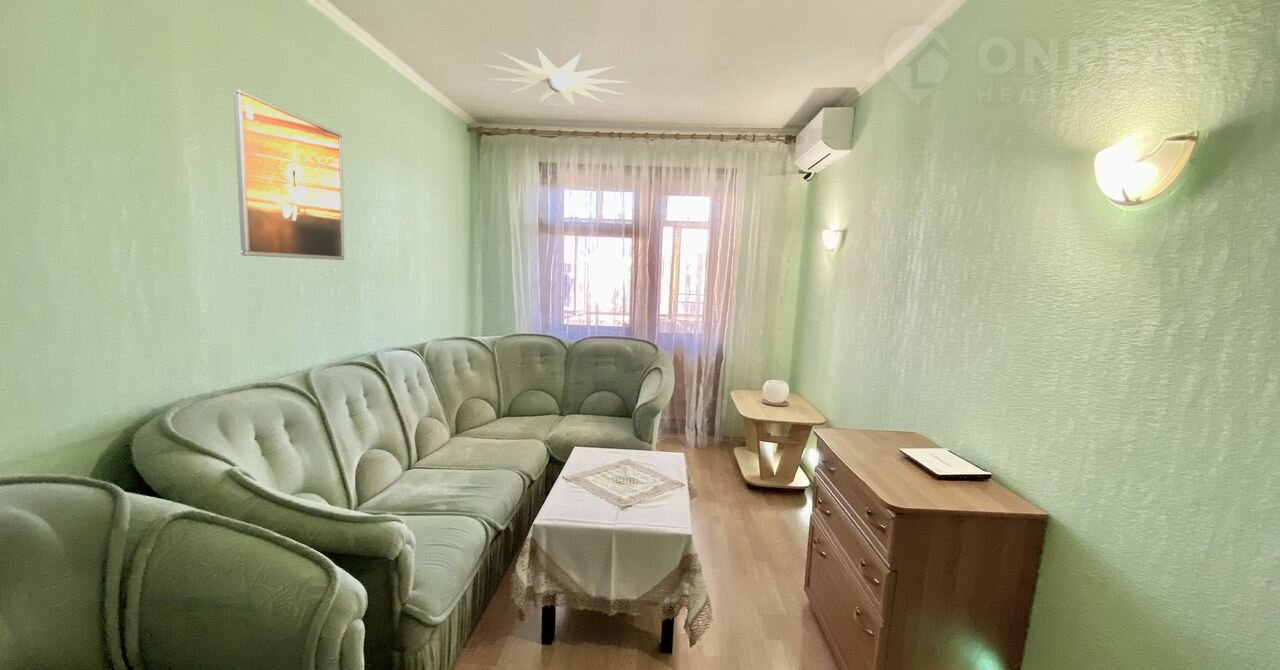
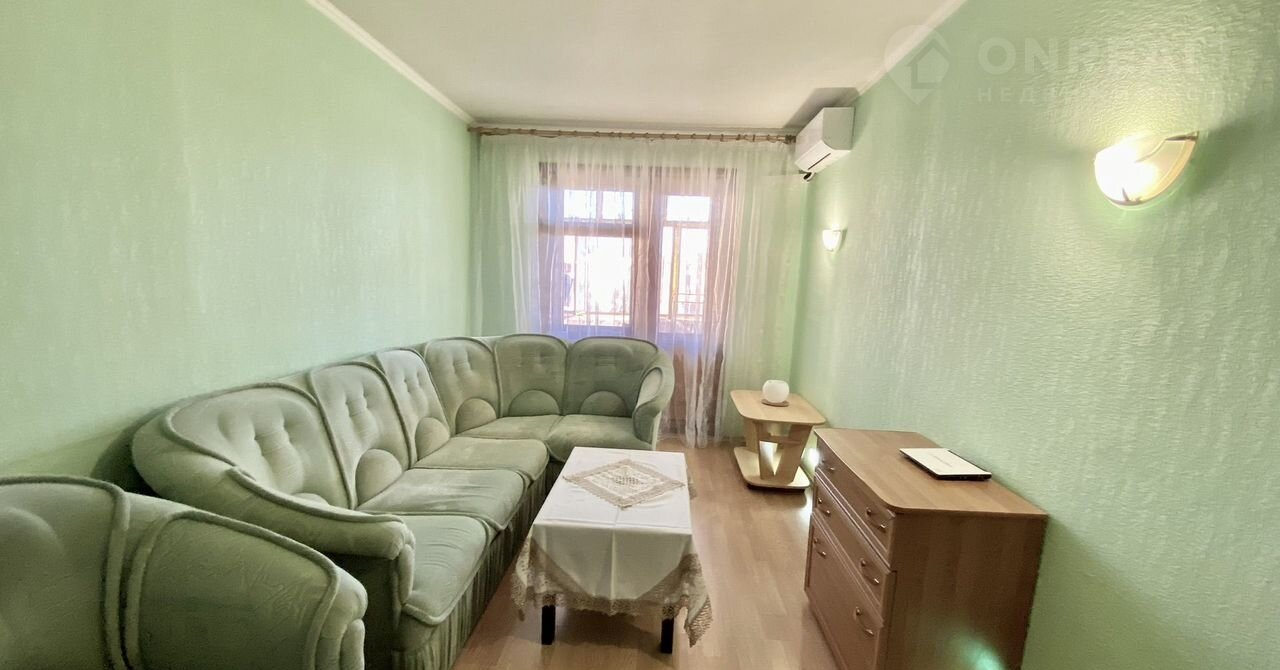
- ceiling light [482,46,628,106]
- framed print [233,88,345,261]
